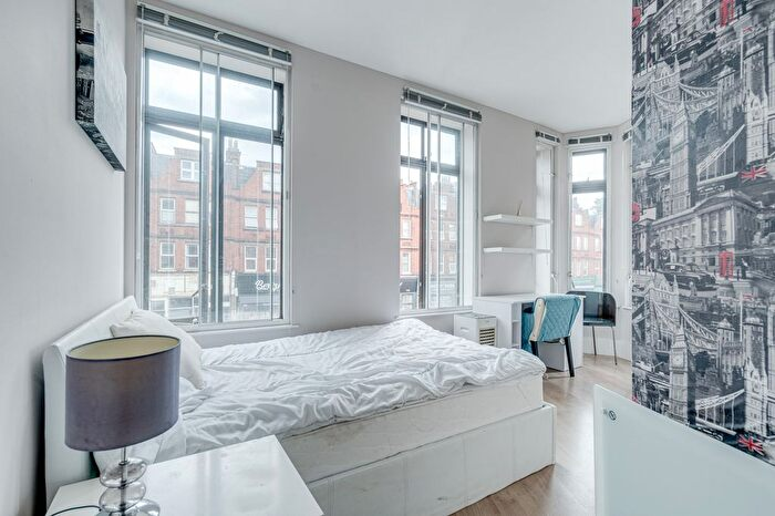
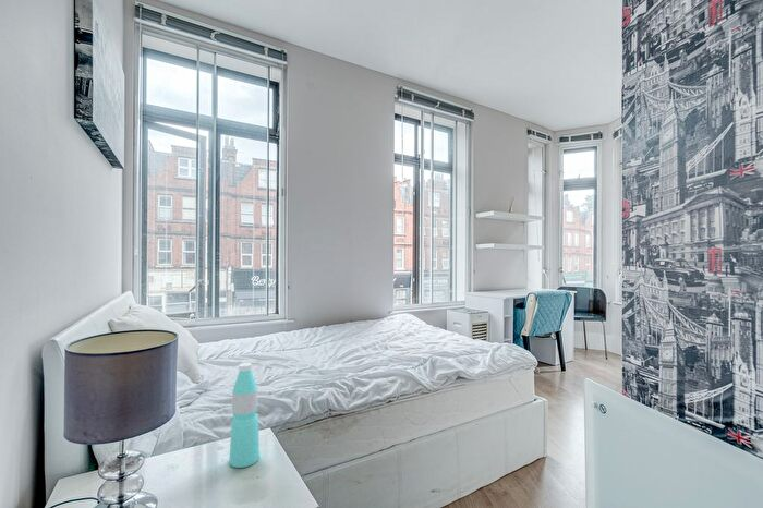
+ water bottle [228,362,261,469]
